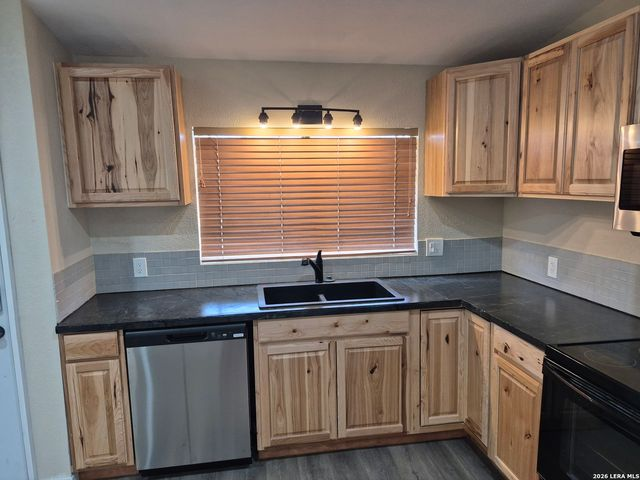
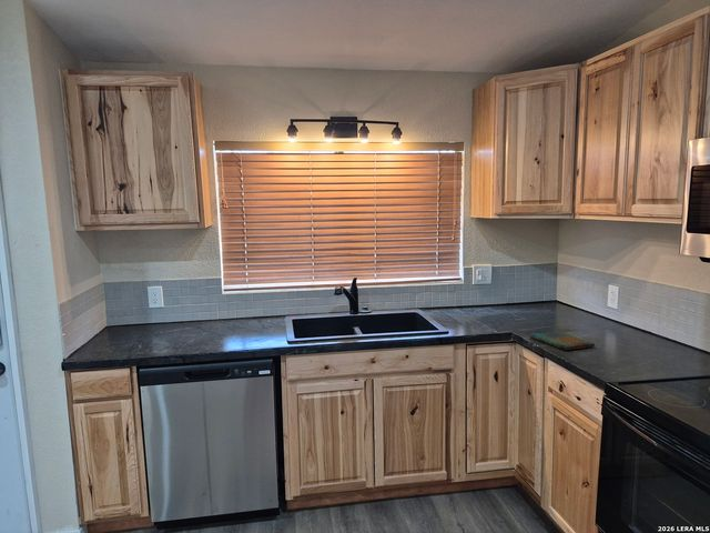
+ dish towel [528,329,596,351]
